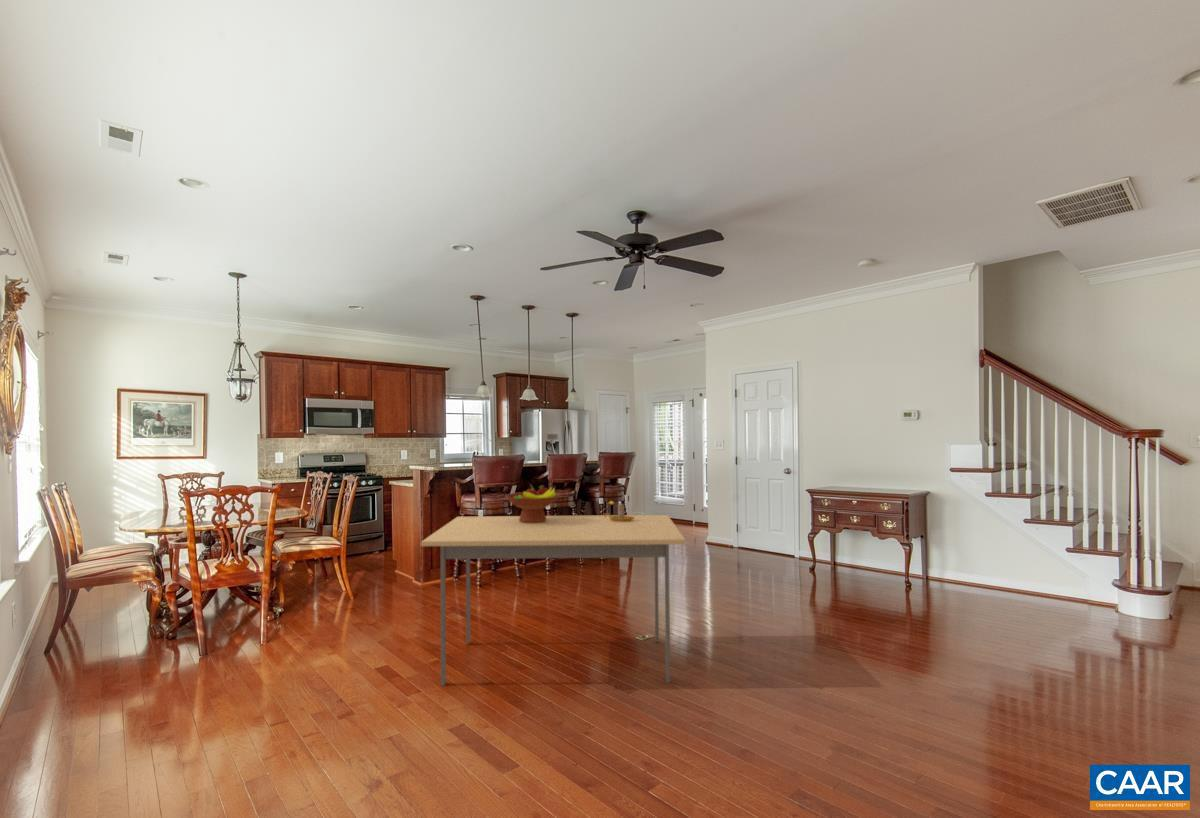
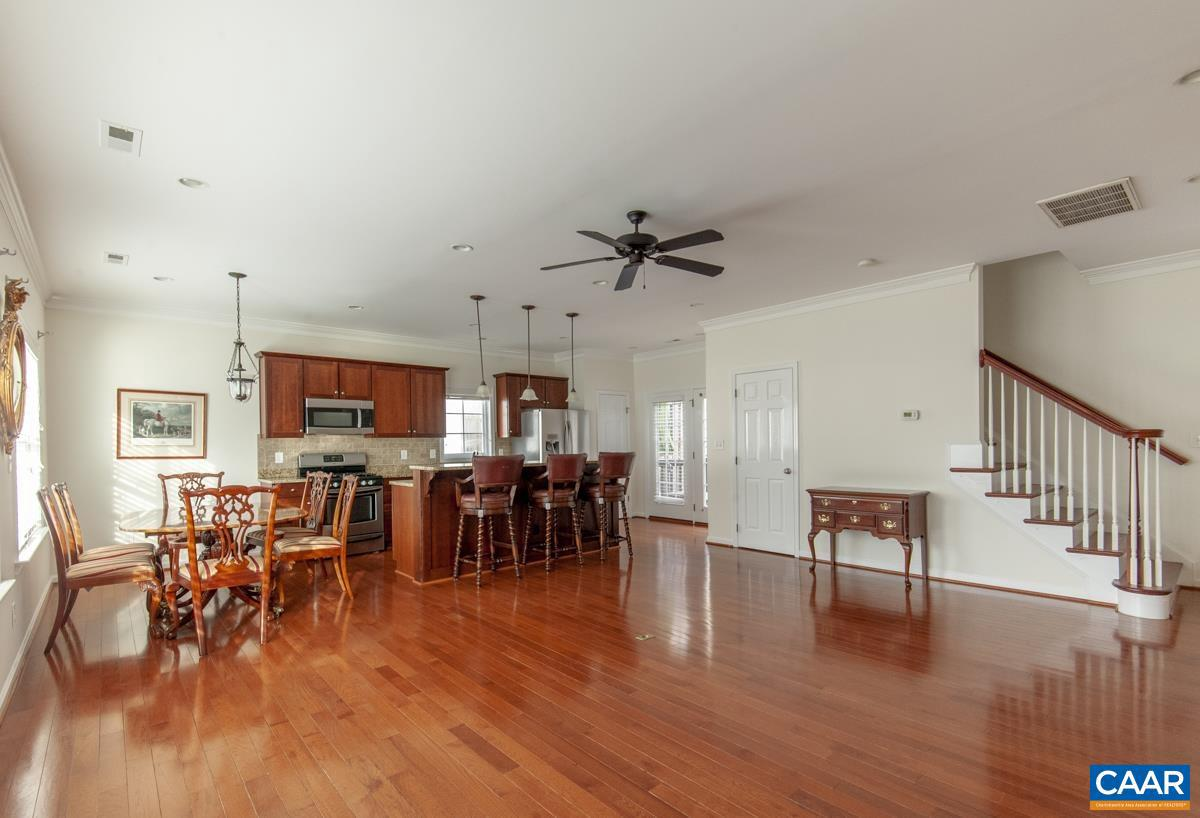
- candle holder [604,500,635,522]
- dining table [420,514,687,687]
- fruit bowl [504,483,561,523]
